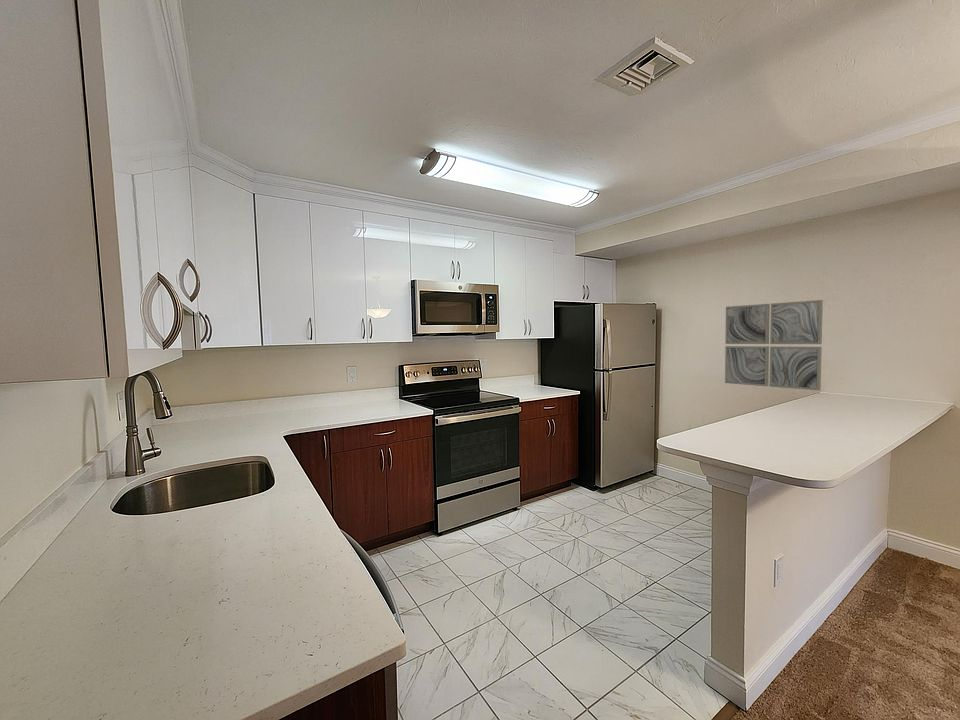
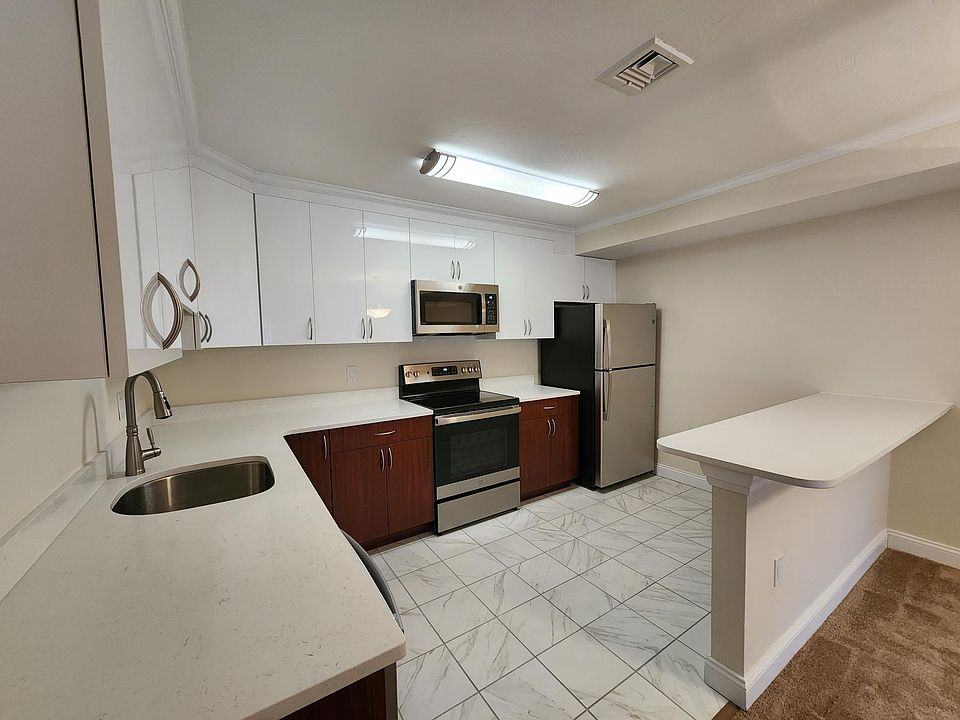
- wall art [724,299,824,392]
